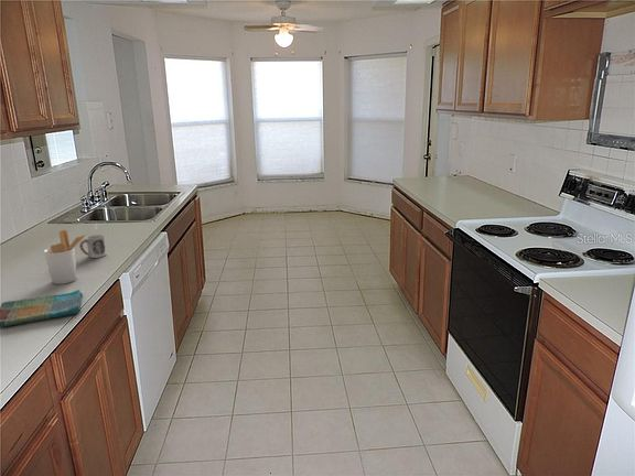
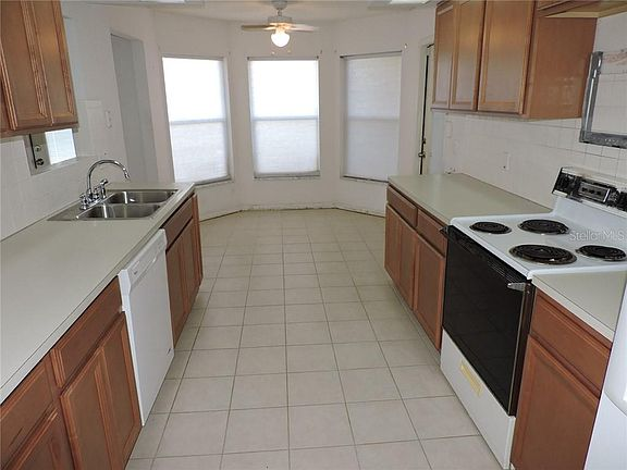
- dish towel [0,289,84,327]
- cup [78,234,108,259]
- utensil holder [43,229,88,285]
